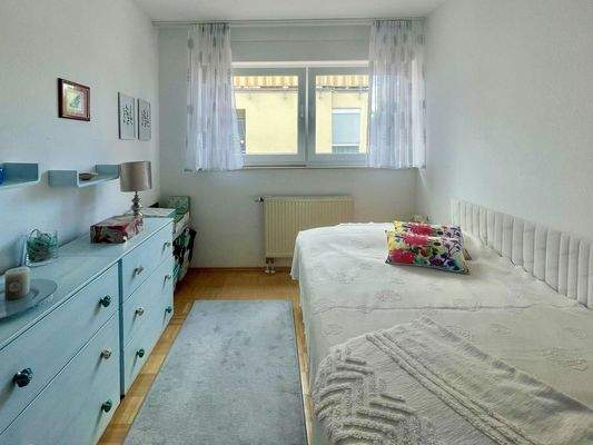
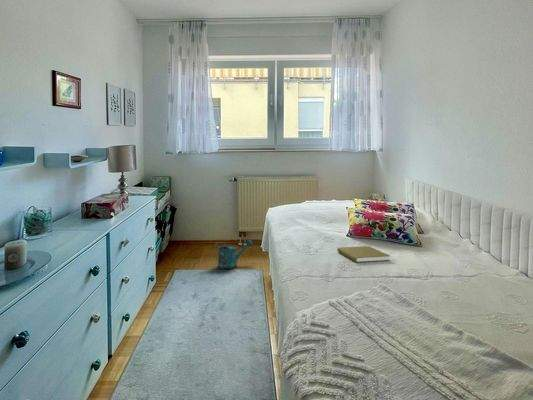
+ watering can [212,239,254,270]
+ book [337,245,391,263]
